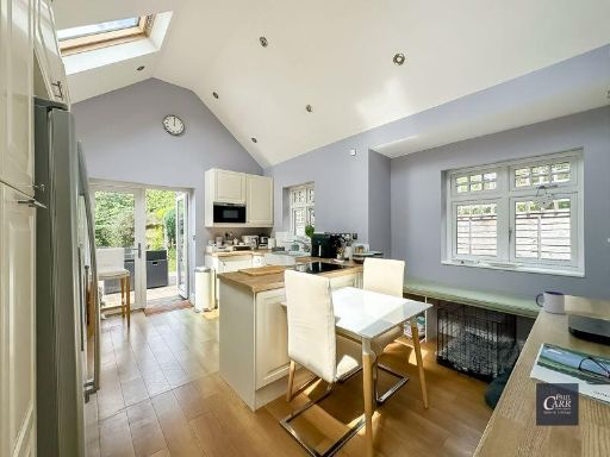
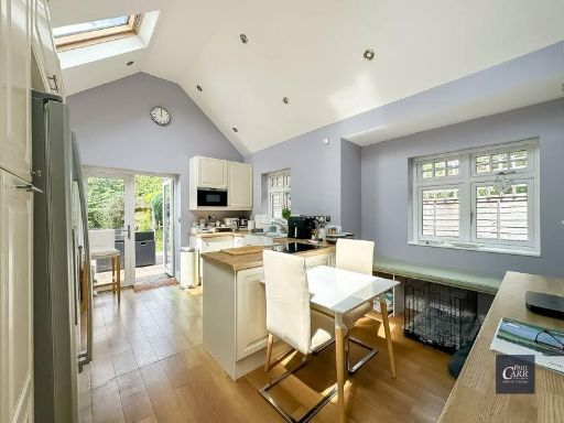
- mug [535,290,566,315]
